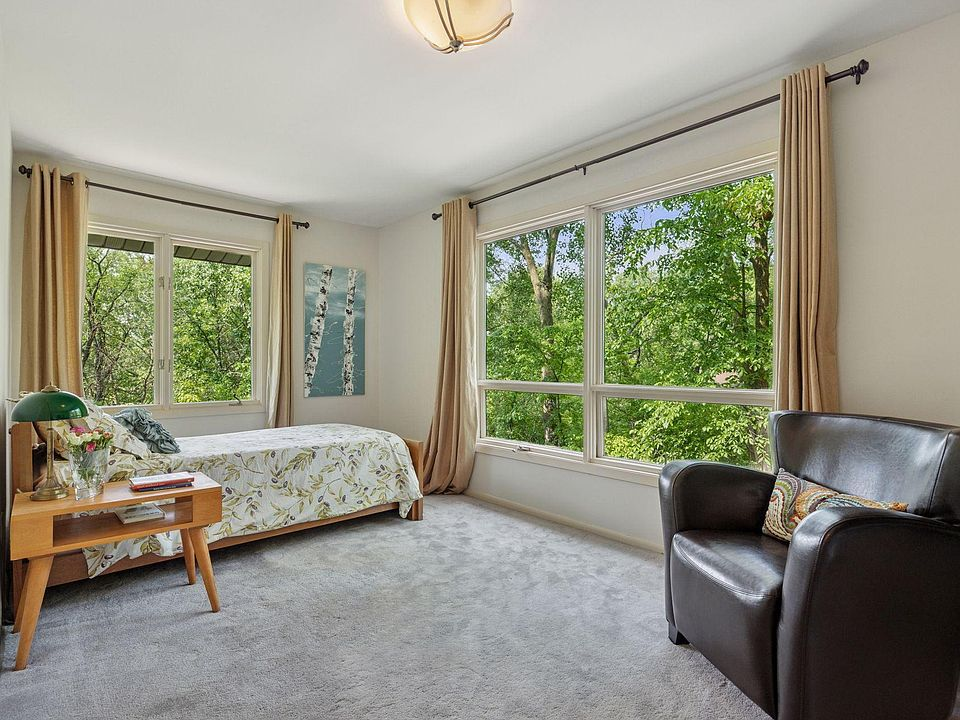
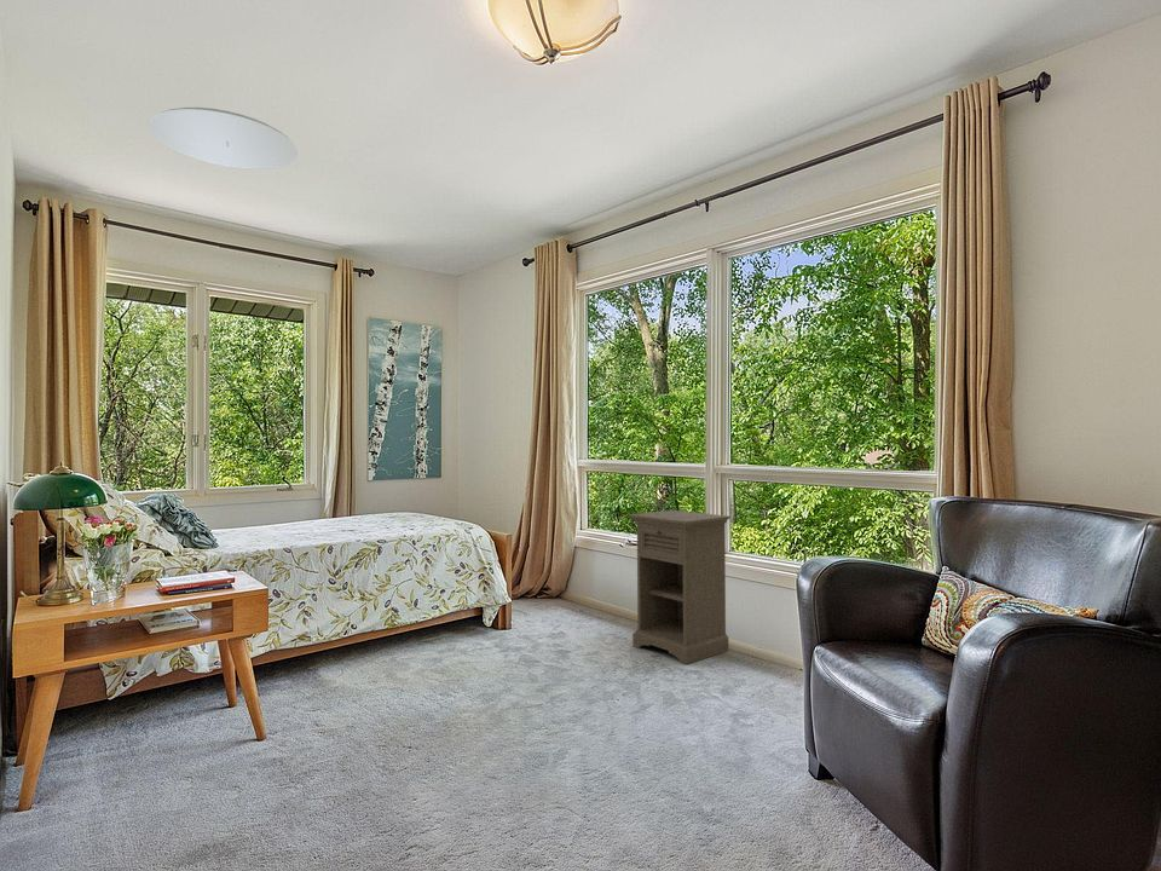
+ nightstand [628,509,732,665]
+ ceiling lamp [148,106,299,171]
